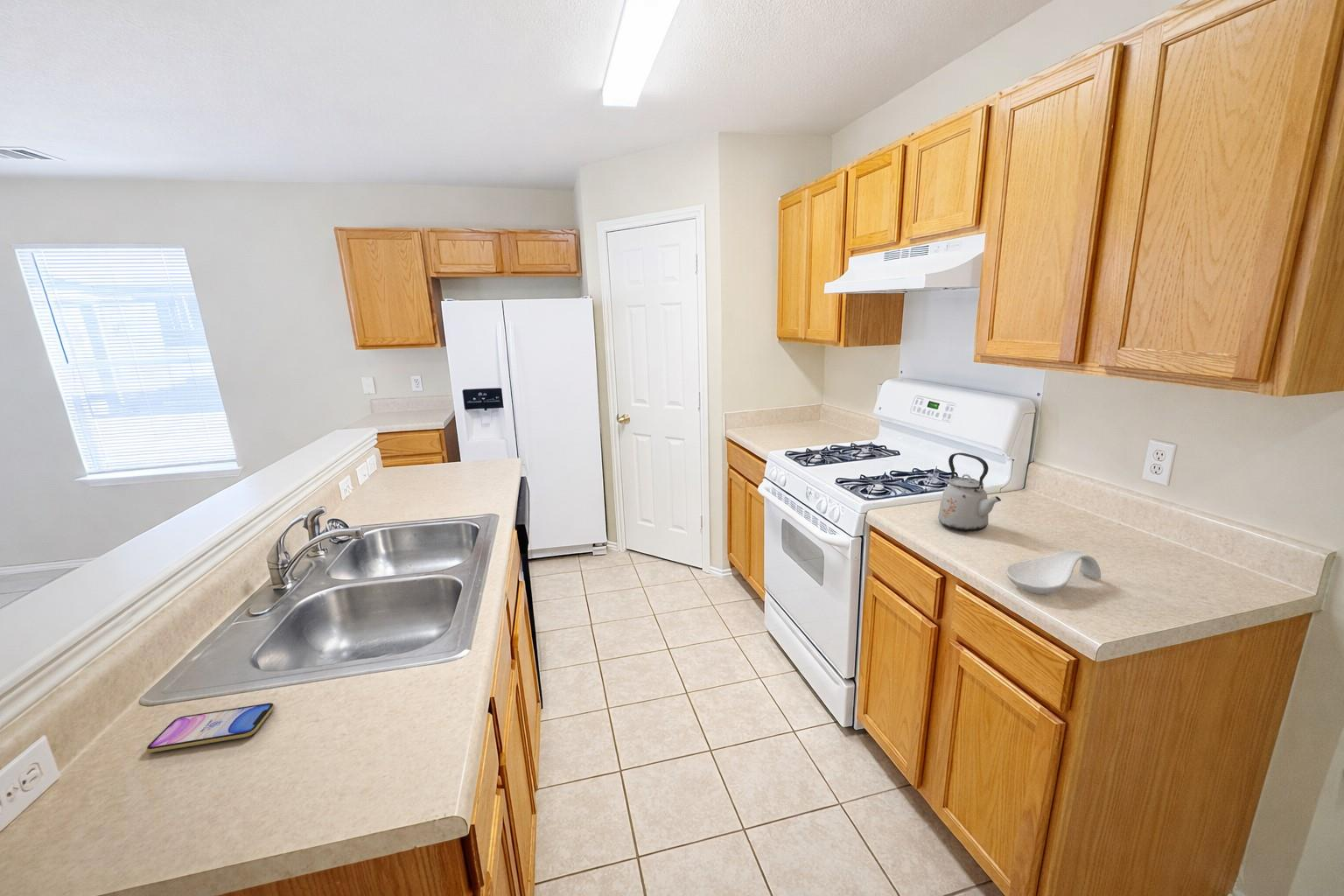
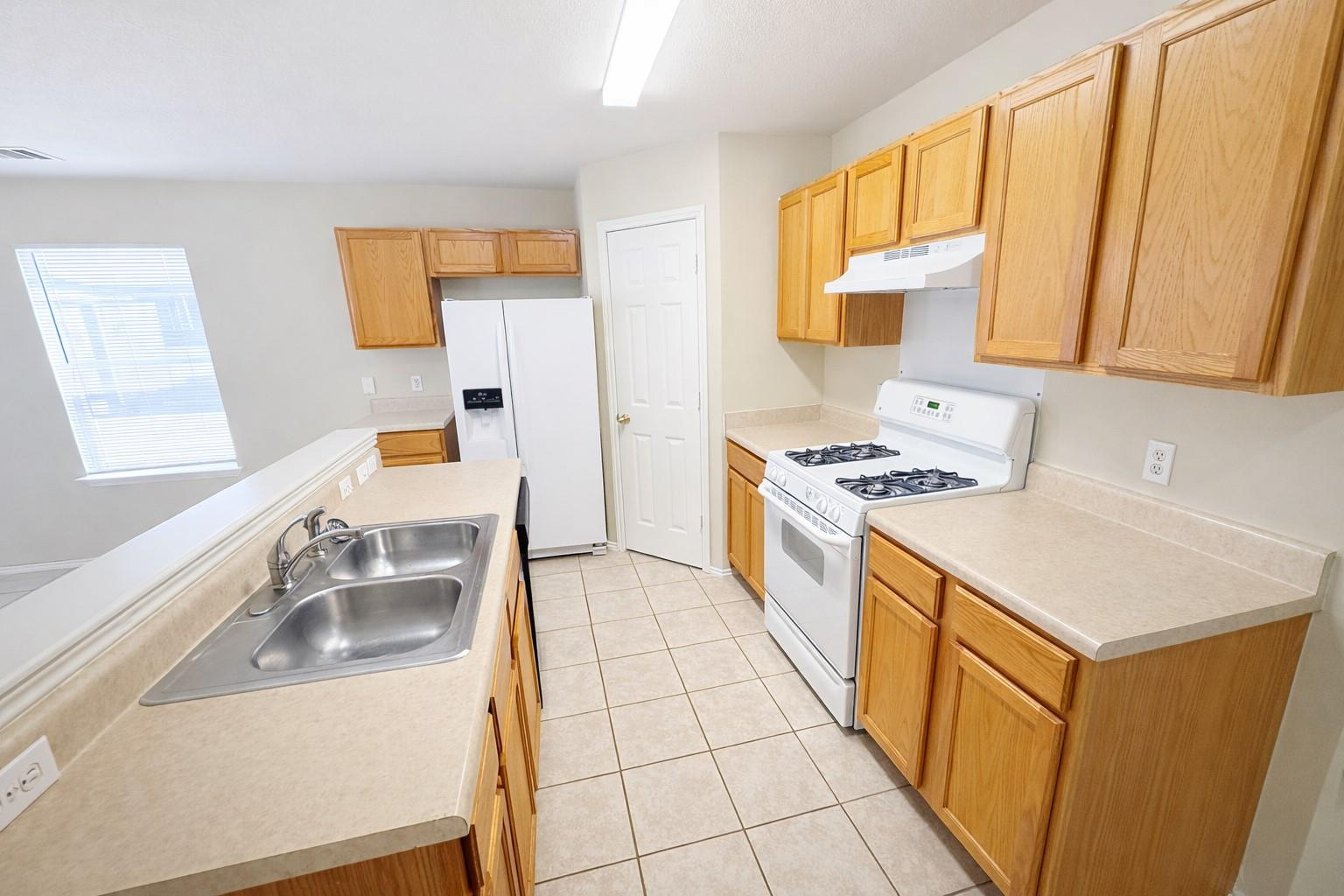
- smartphone [145,703,276,753]
- spoon rest [1005,549,1102,596]
- kettle [937,451,1002,533]
